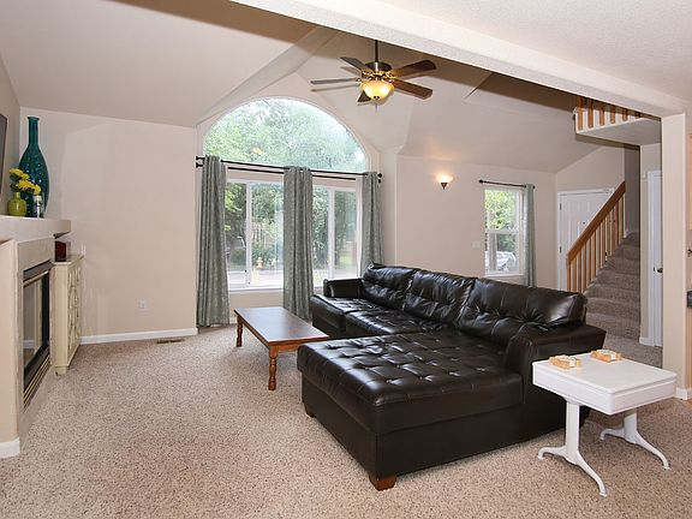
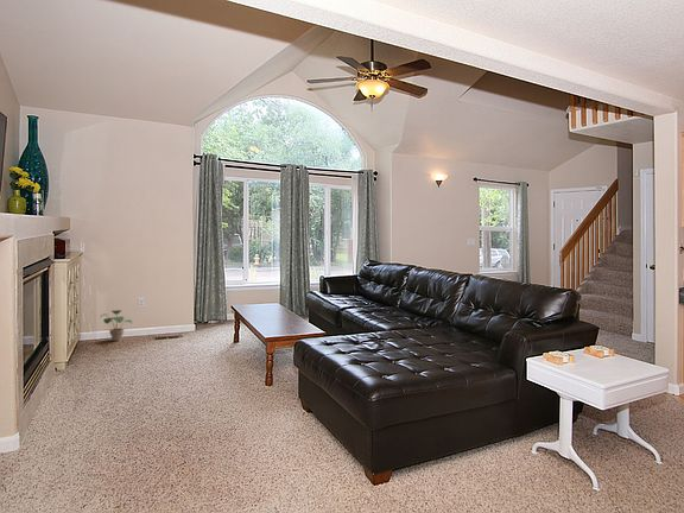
+ potted plant [101,309,134,342]
